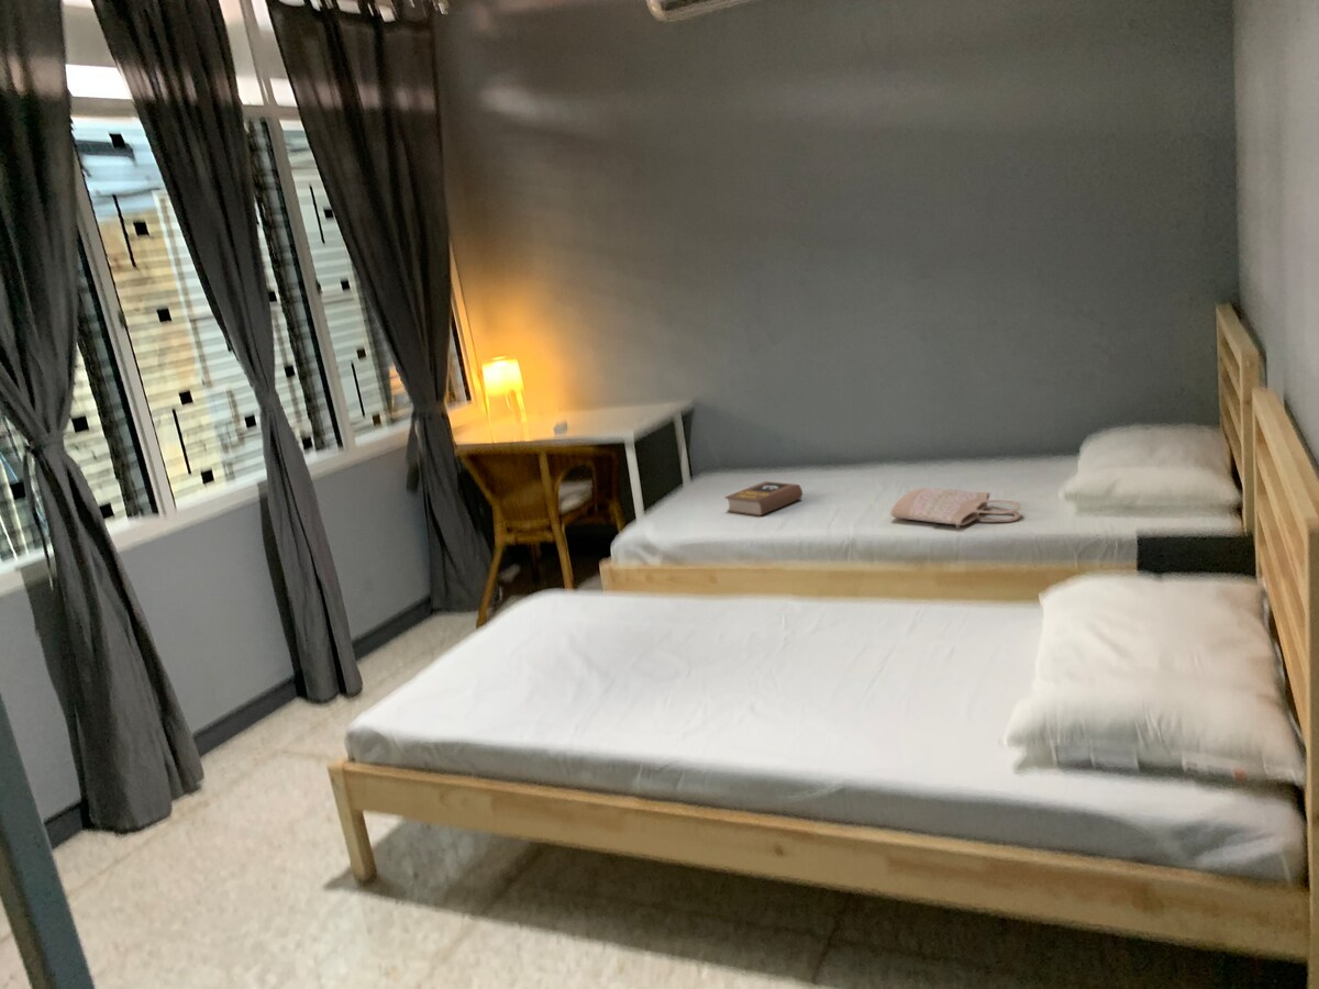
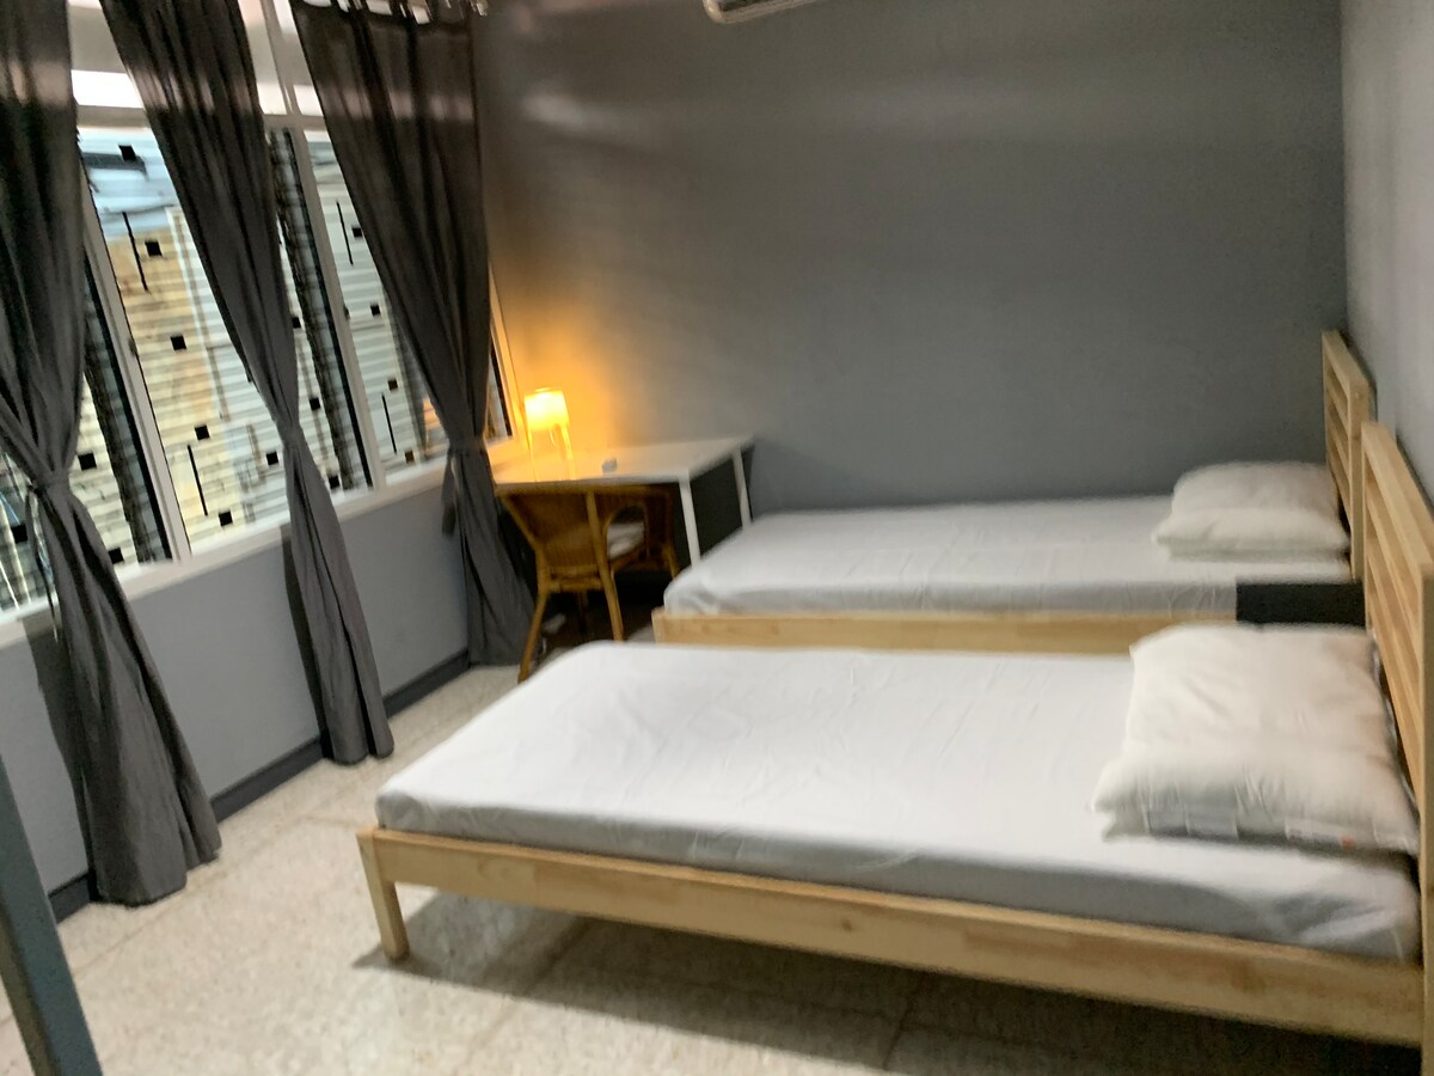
- book [723,480,803,516]
- shopping bag [889,487,1022,529]
